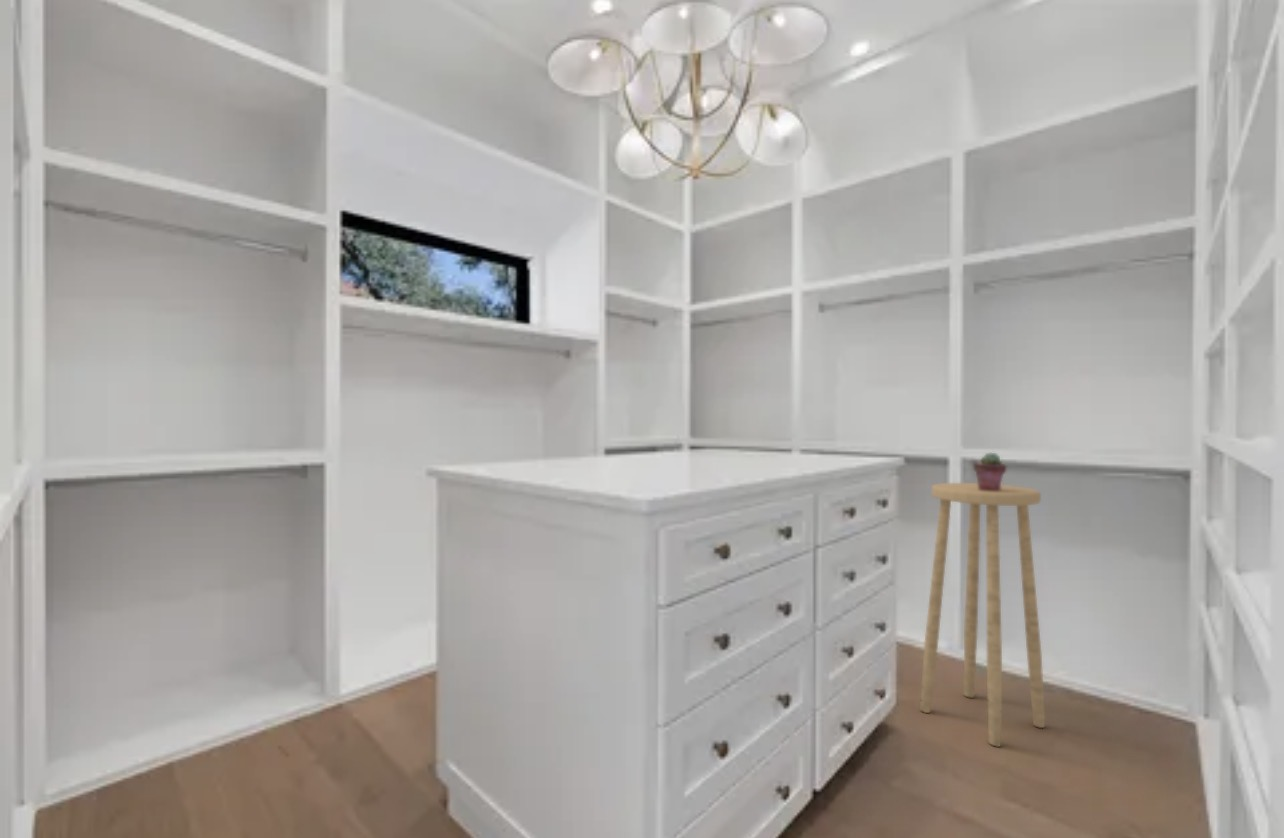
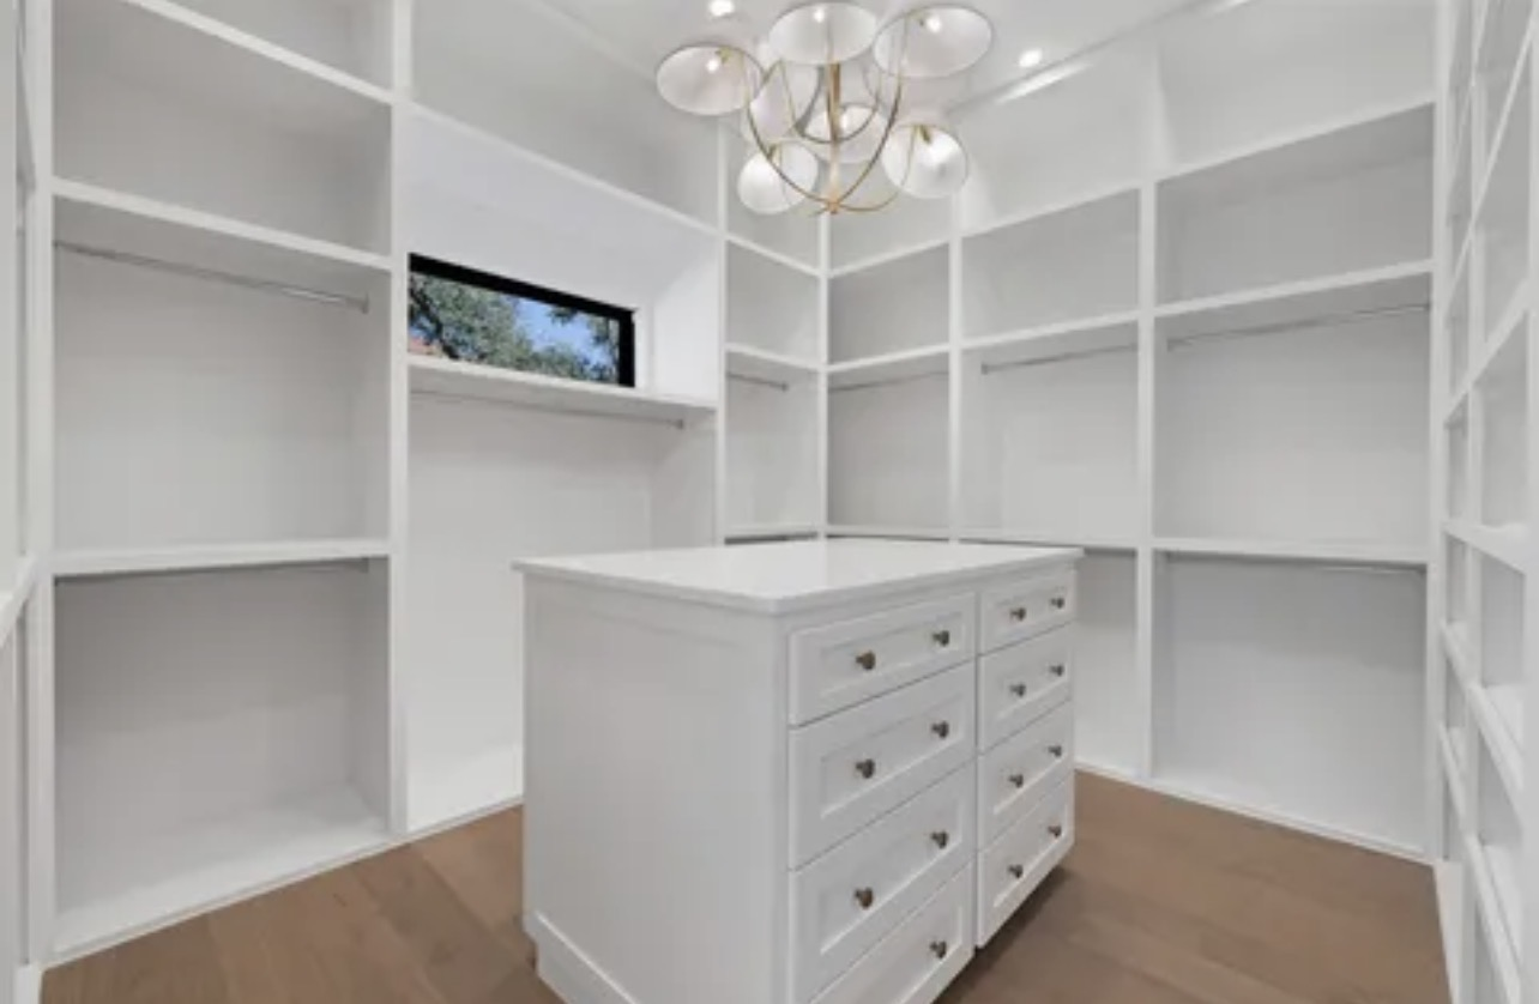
- potted succulent [973,451,1008,491]
- stool [919,482,1046,748]
